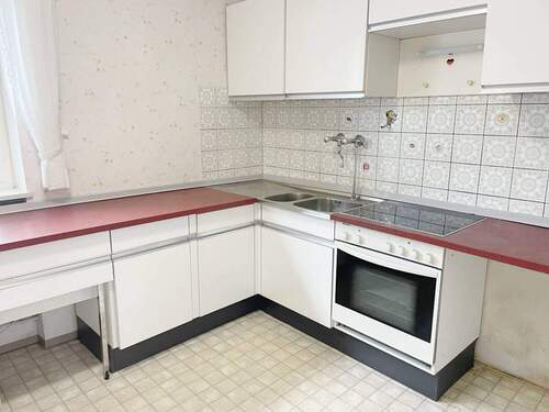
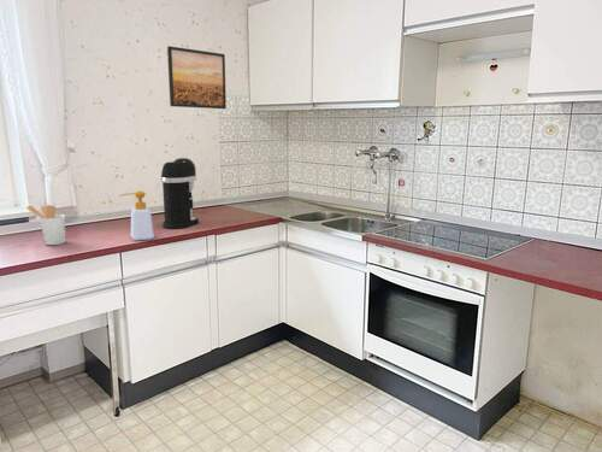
+ utensil holder [26,204,66,246]
+ coffee maker [160,157,200,230]
+ soap bottle [118,190,155,241]
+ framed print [166,45,228,110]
